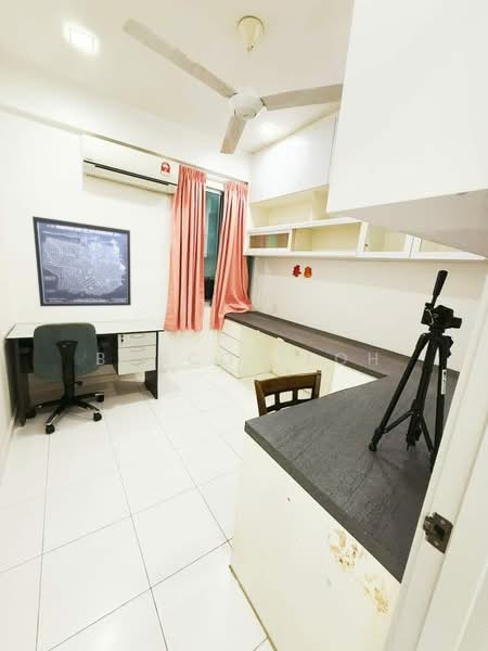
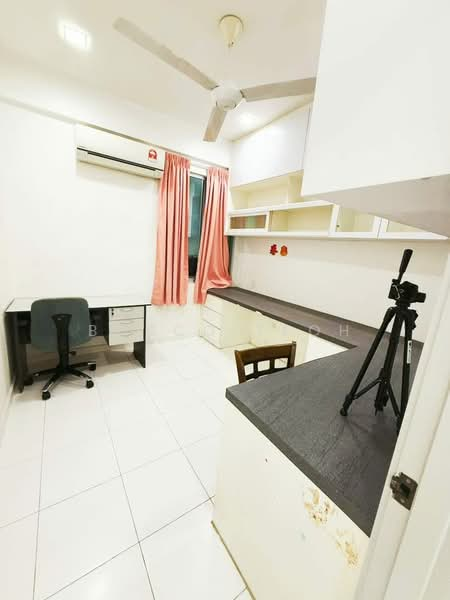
- wall art [31,215,132,307]
